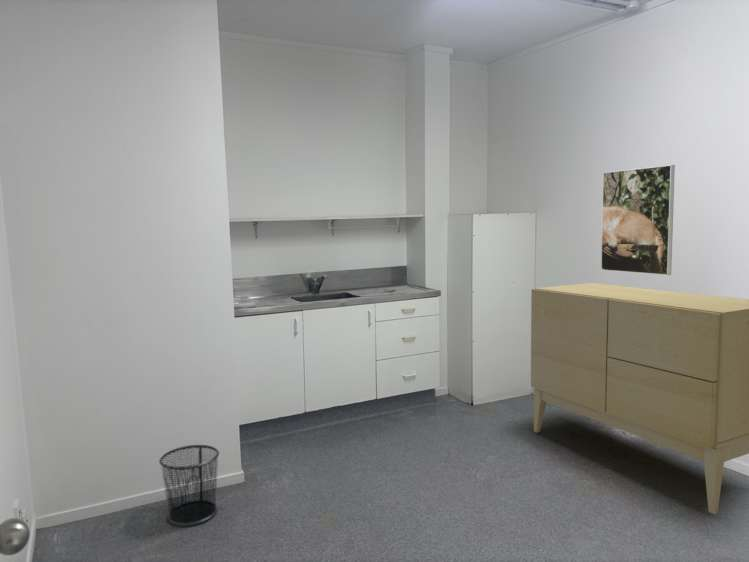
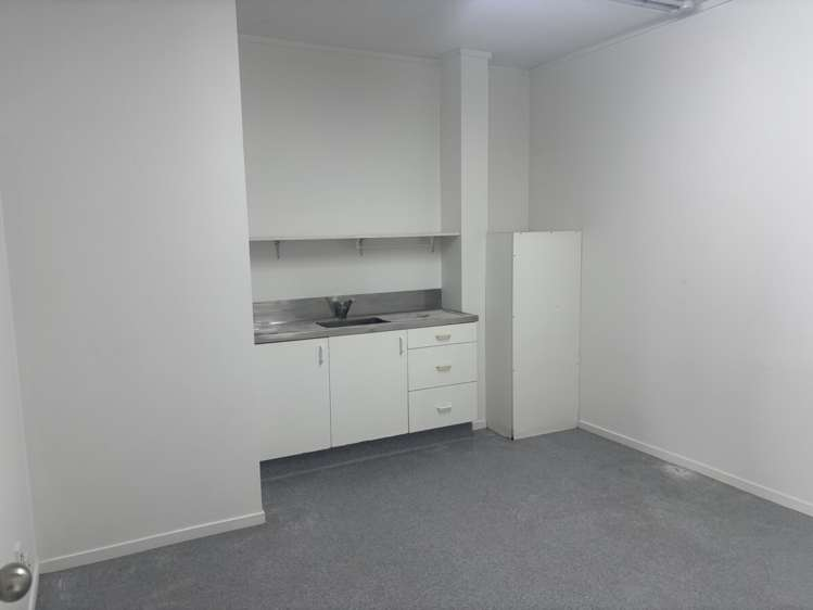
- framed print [600,164,676,276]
- sideboard [530,282,749,515]
- waste bin [158,444,220,527]
